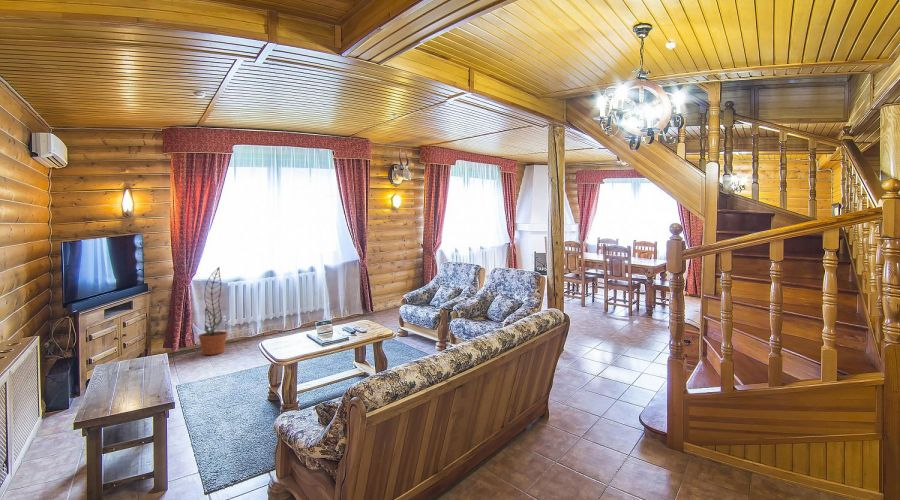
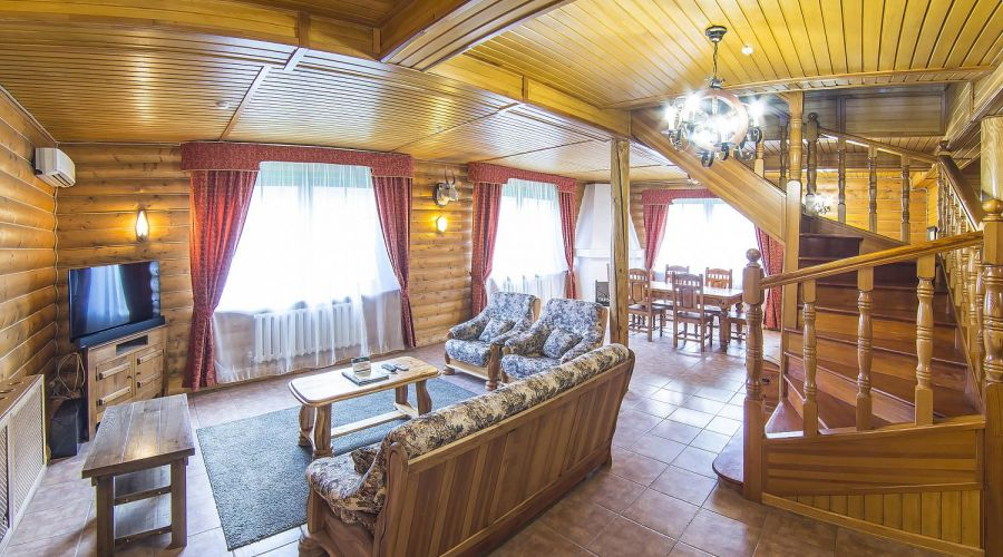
- decorative plant [197,266,228,356]
